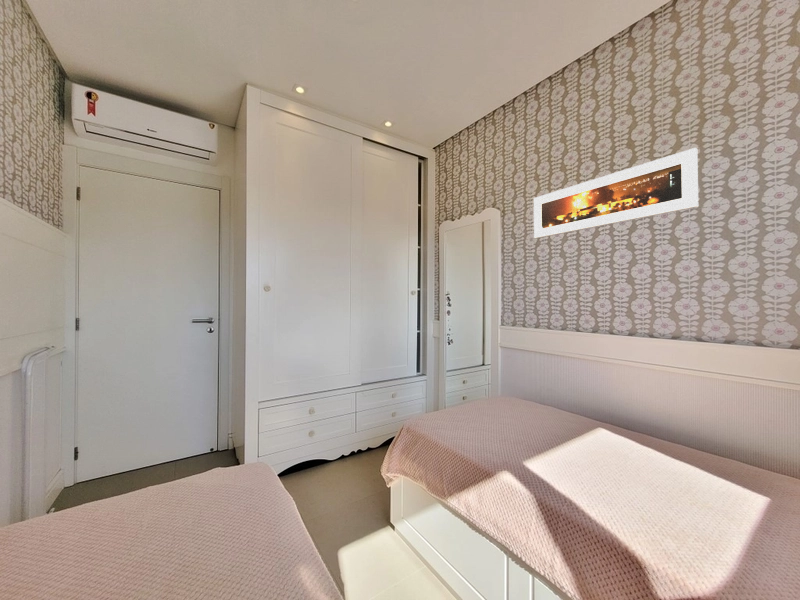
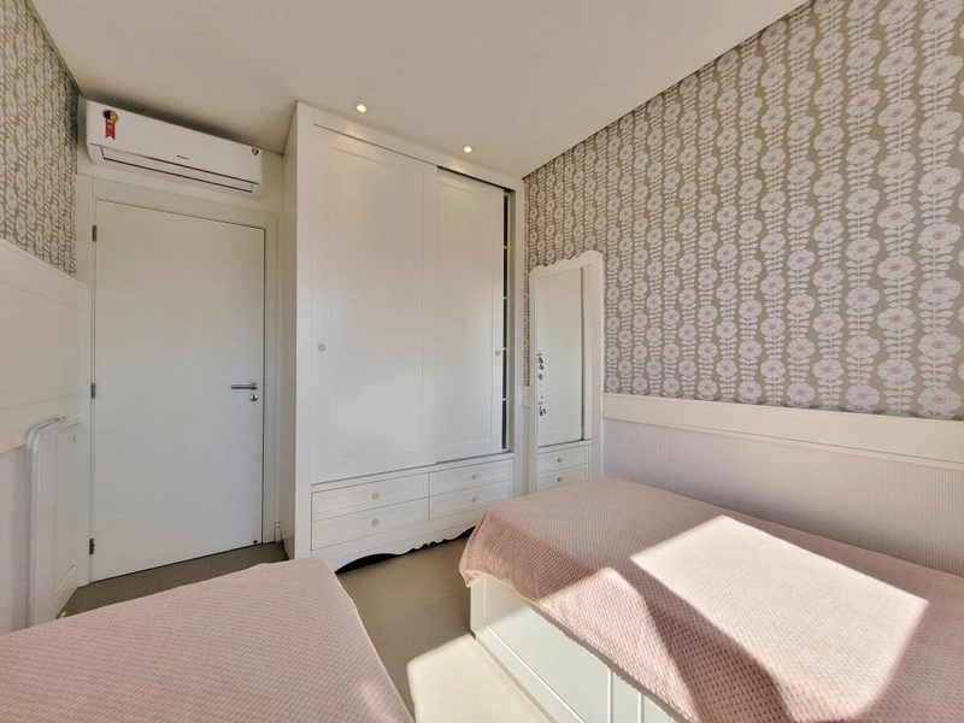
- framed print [533,147,699,239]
